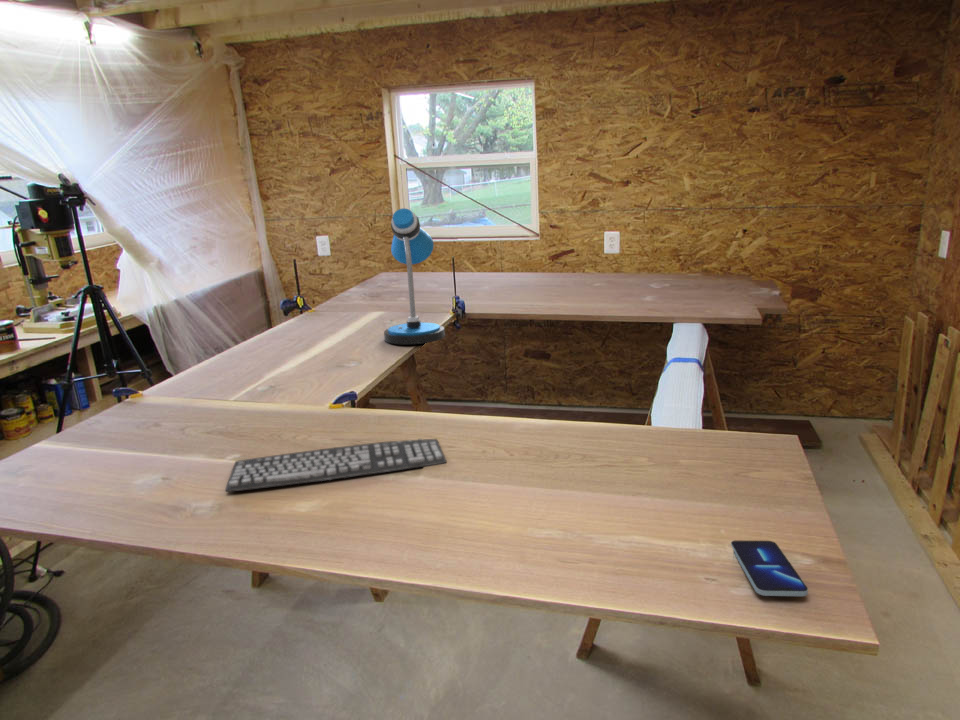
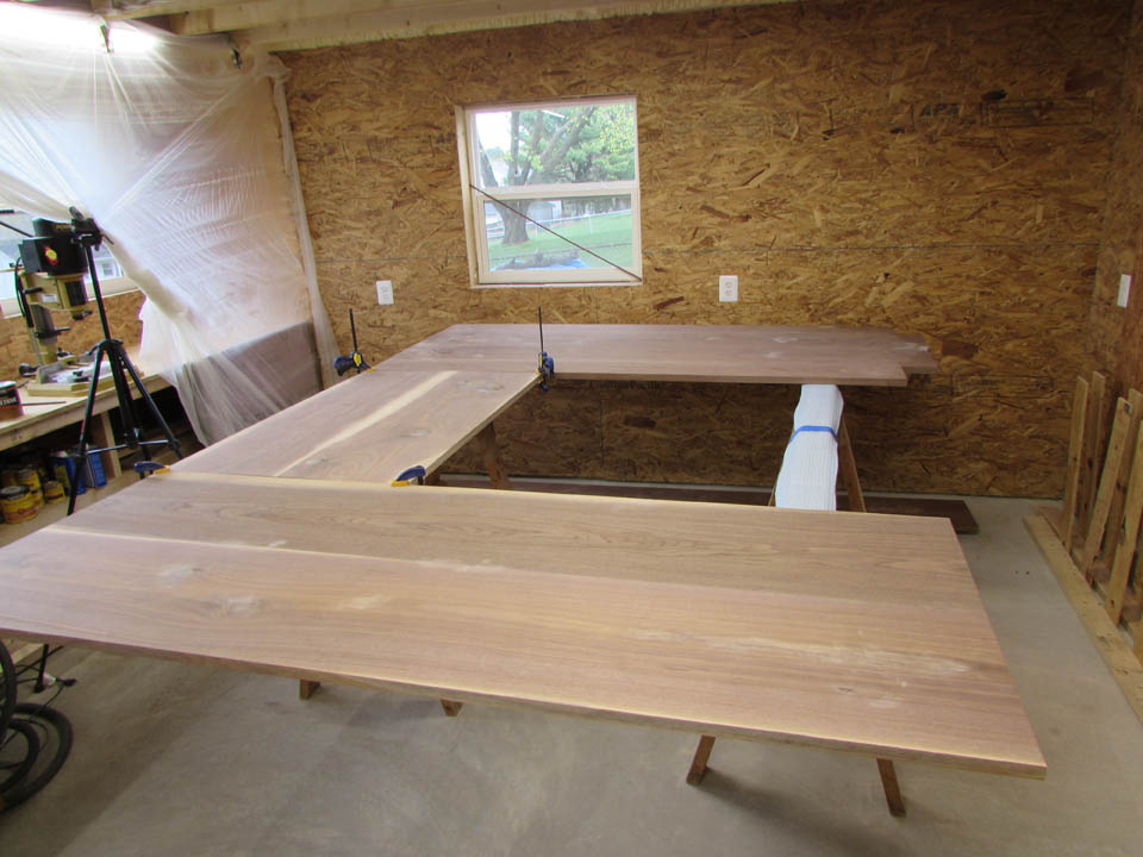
- keyboard [224,438,448,493]
- desk lamp [383,207,446,346]
- smartphone [730,540,809,597]
